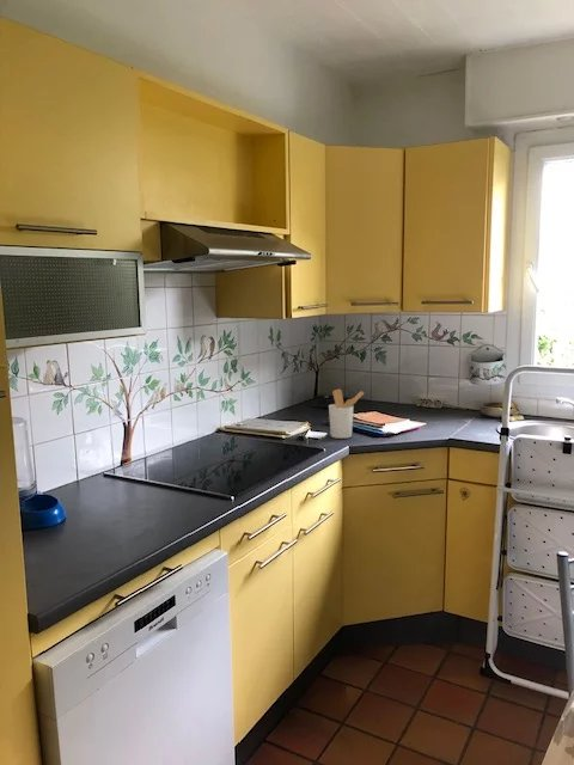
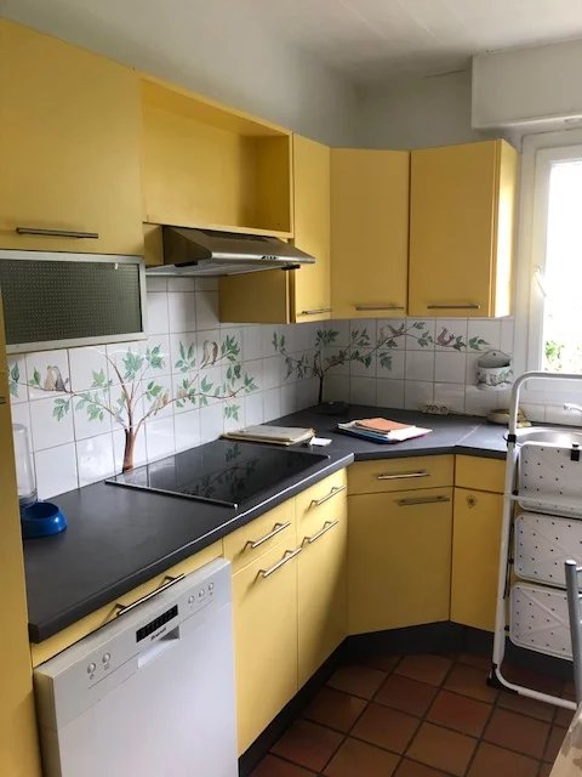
- utensil holder [328,387,365,440]
